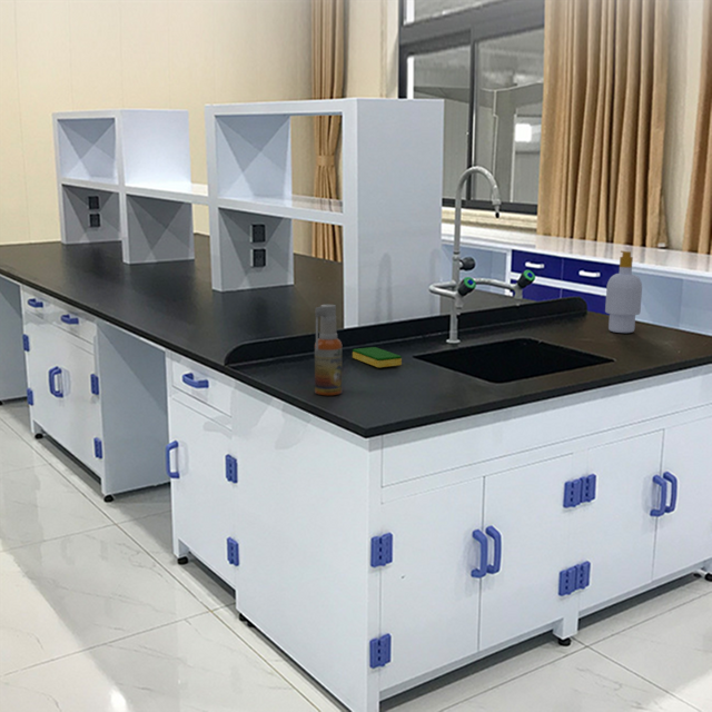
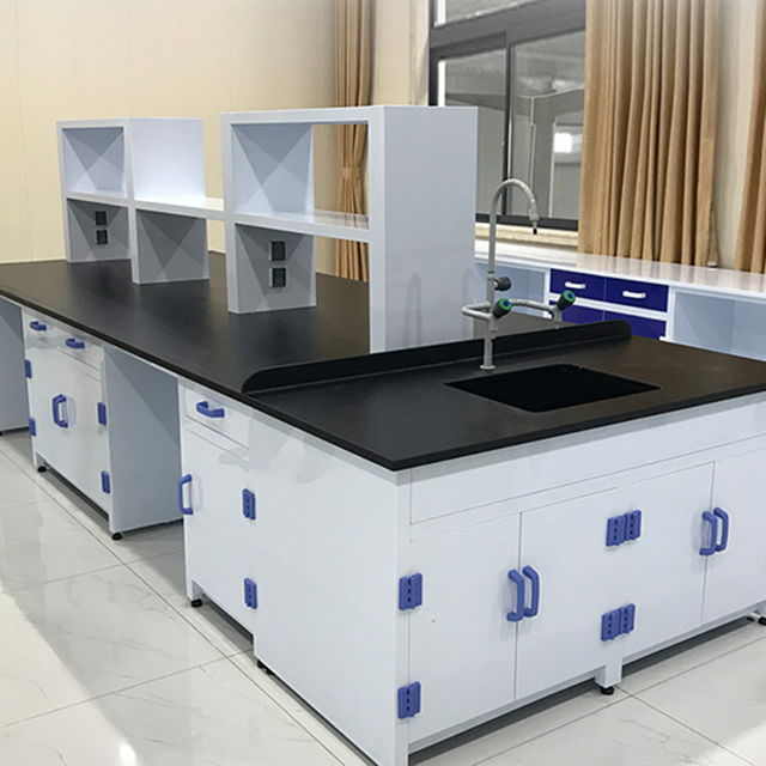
- spray bottle [314,304,343,396]
- soap bottle [604,250,643,334]
- dish sponge [352,346,403,368]
